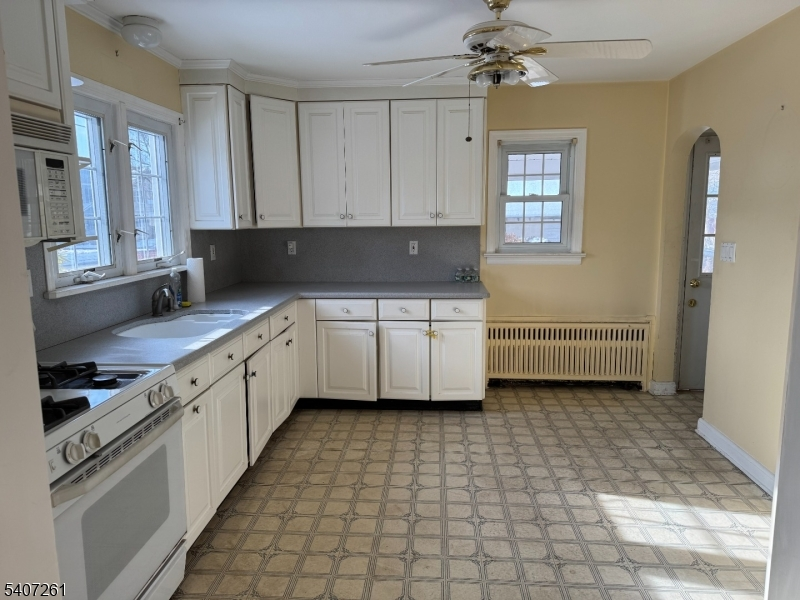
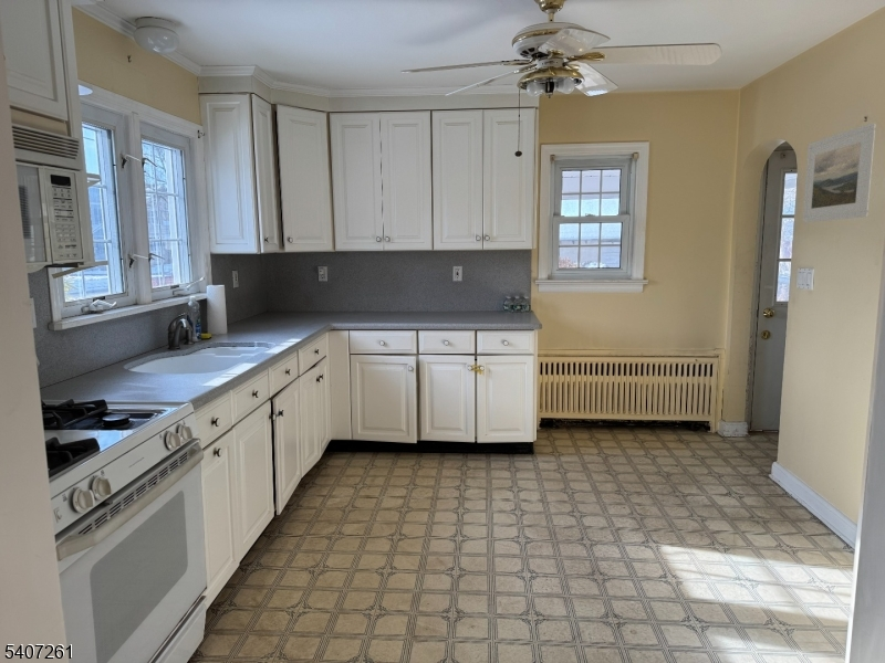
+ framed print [802,123,877,223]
